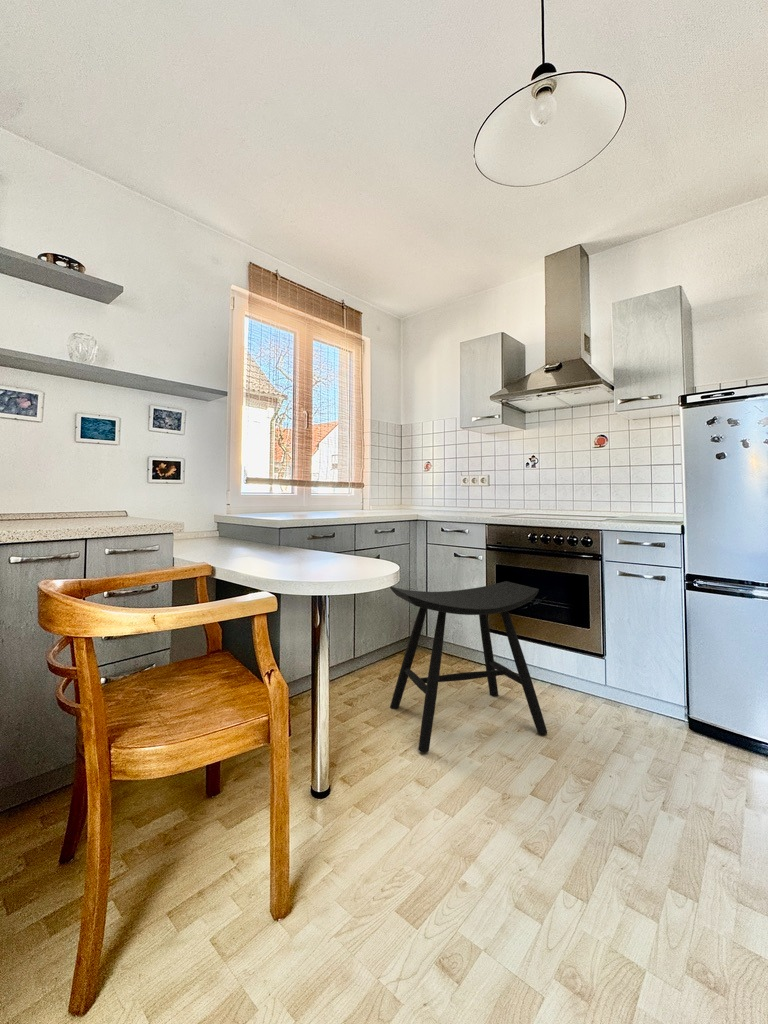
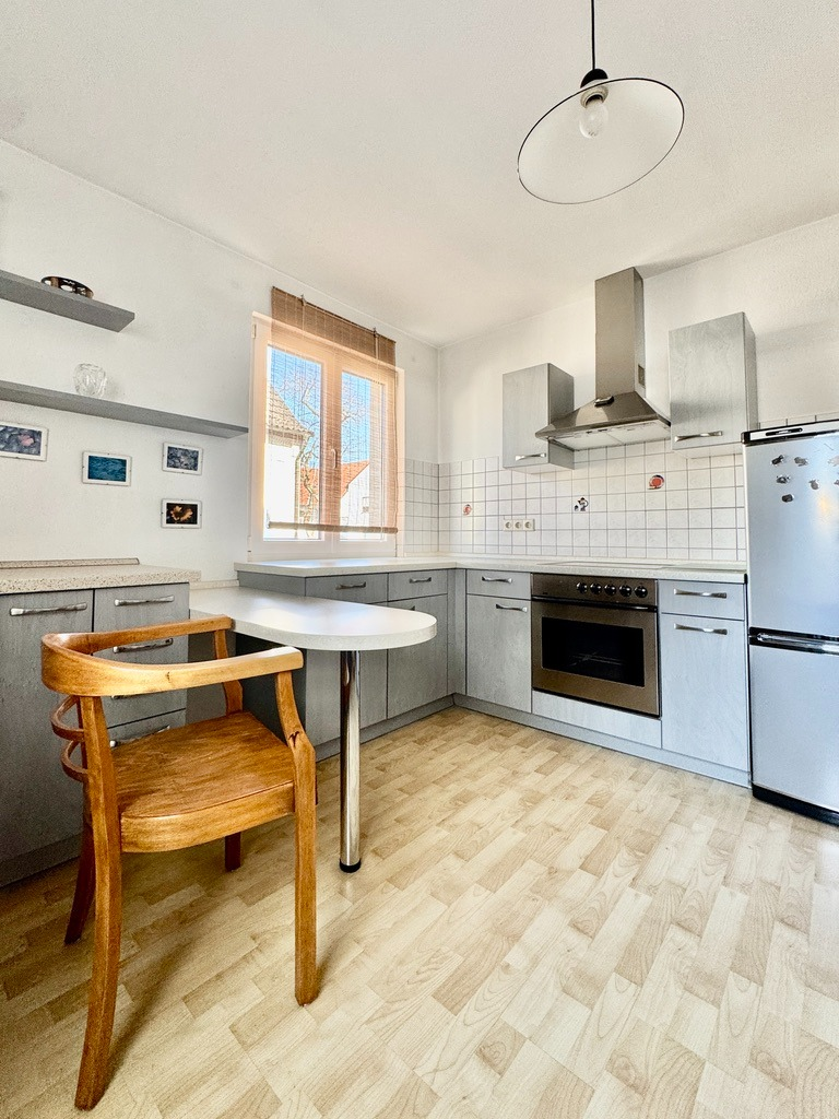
- stool [389,580,548,753]
